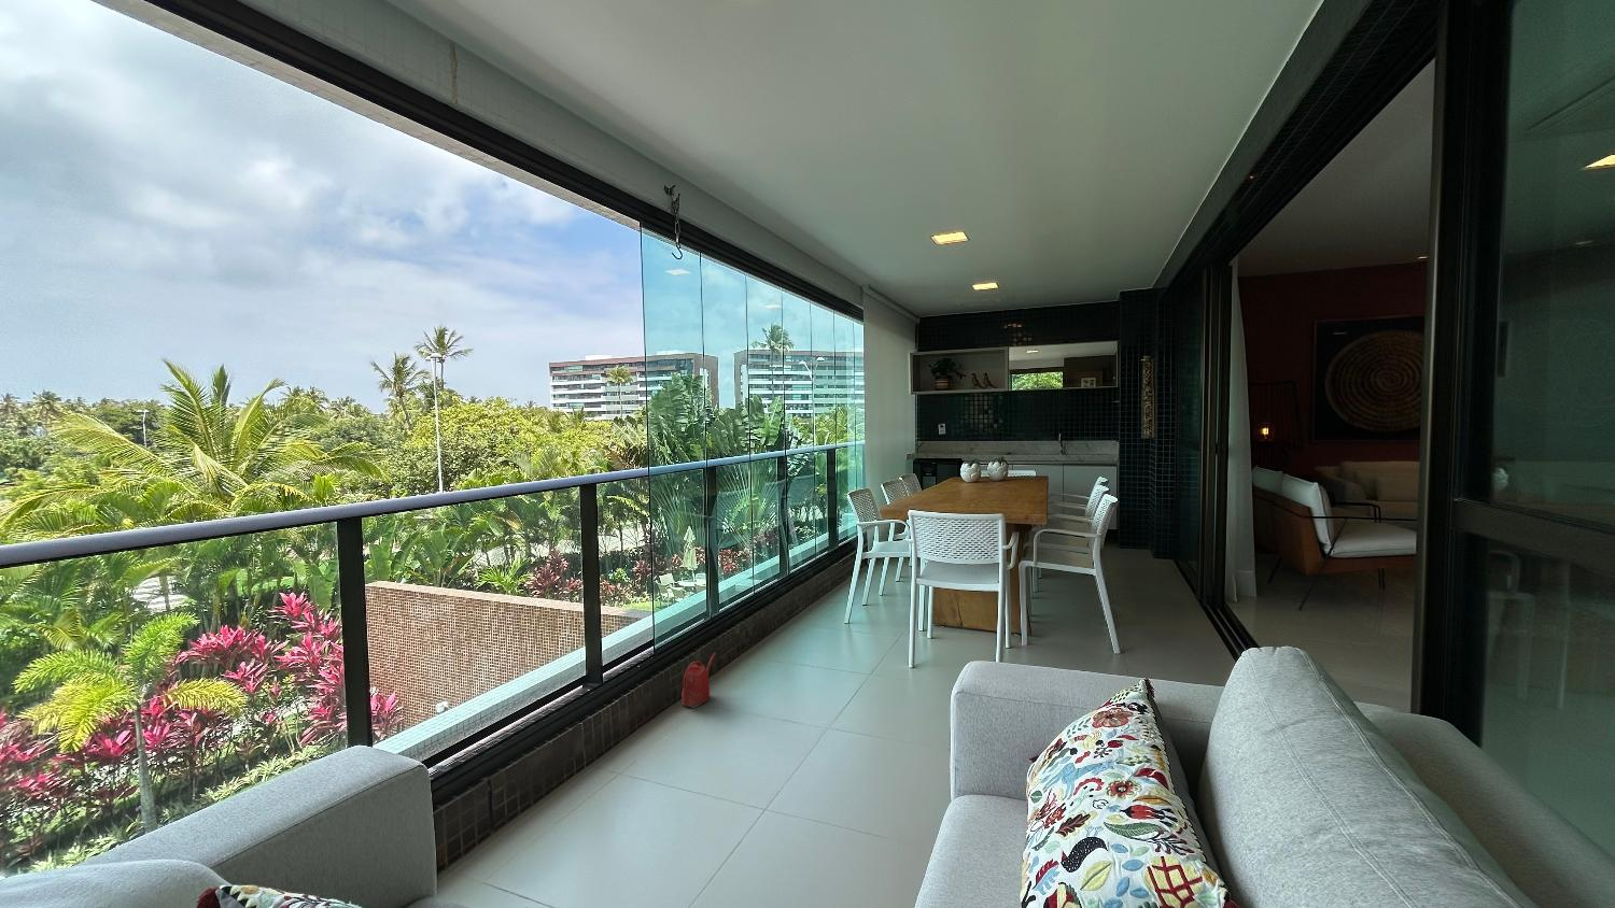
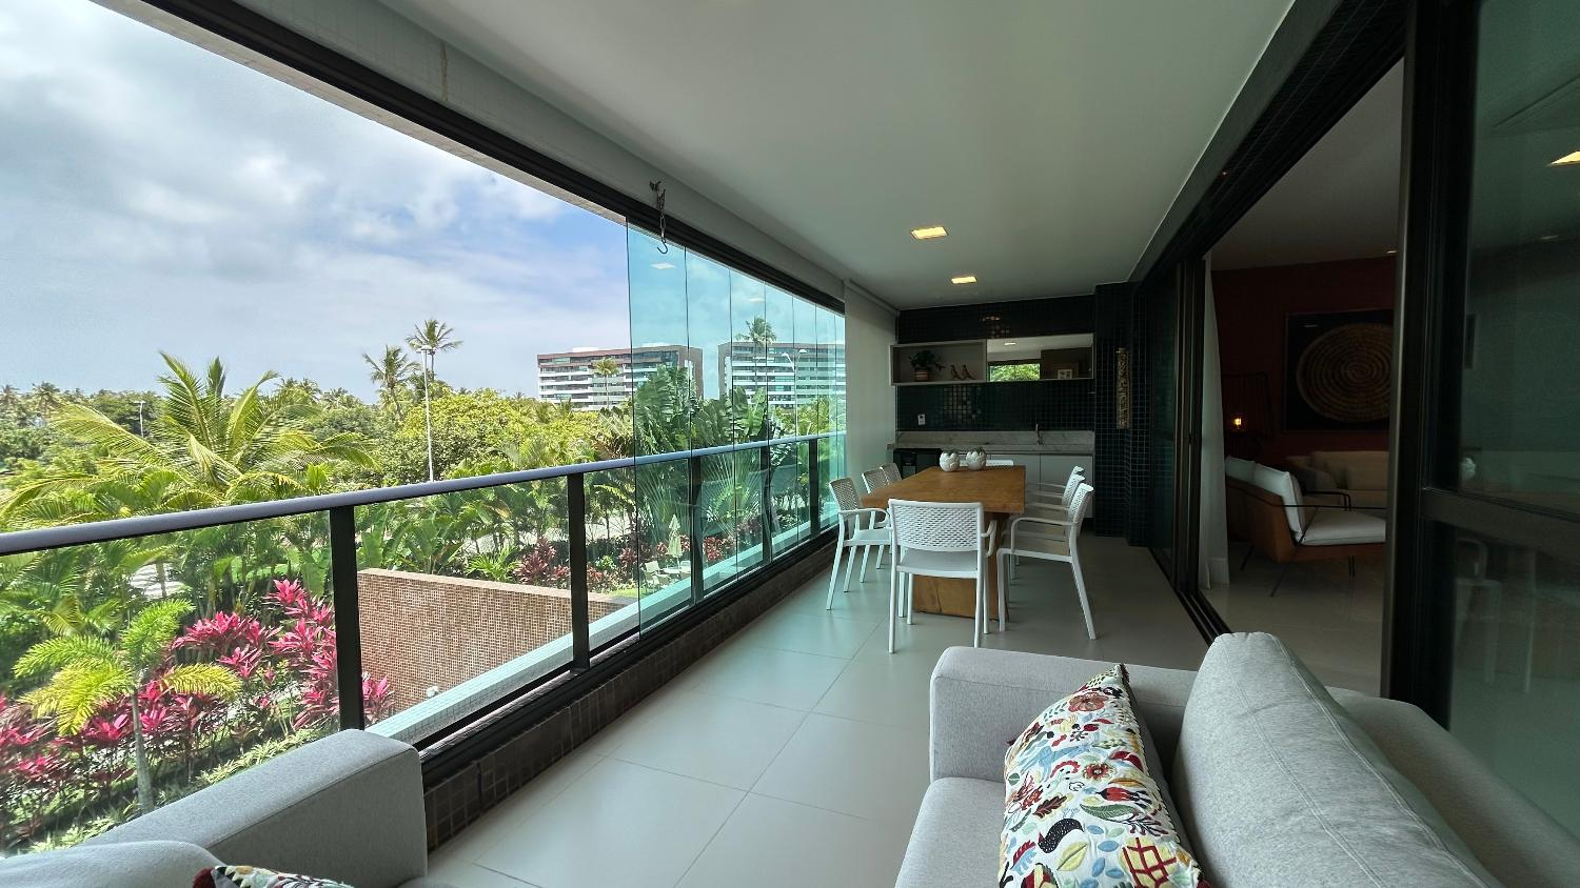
- watering can [680,652,717,708]
